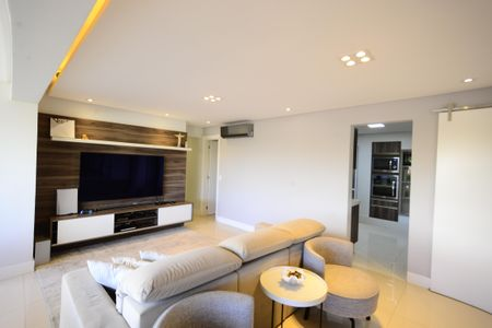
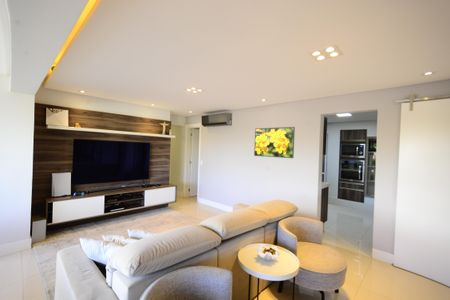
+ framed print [253,126,296,159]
